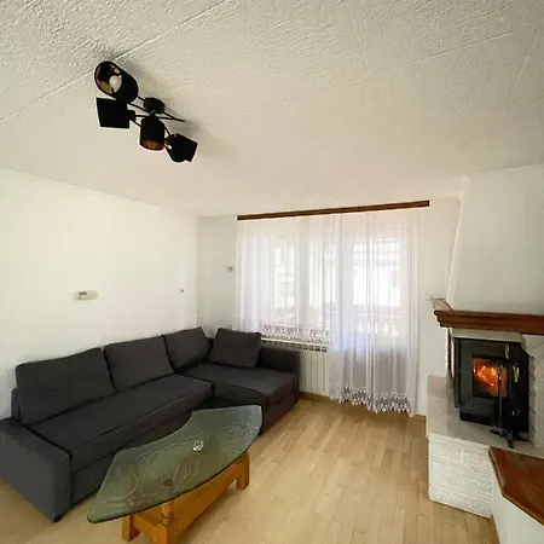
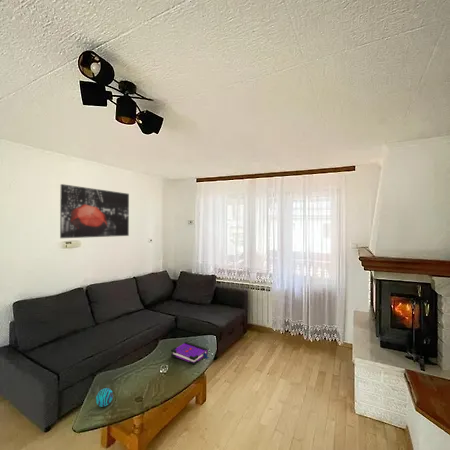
+ decorative ball [95,387,114,408]
+ wall art [59,183,130,239]
+ board game [170,341,210,366]
